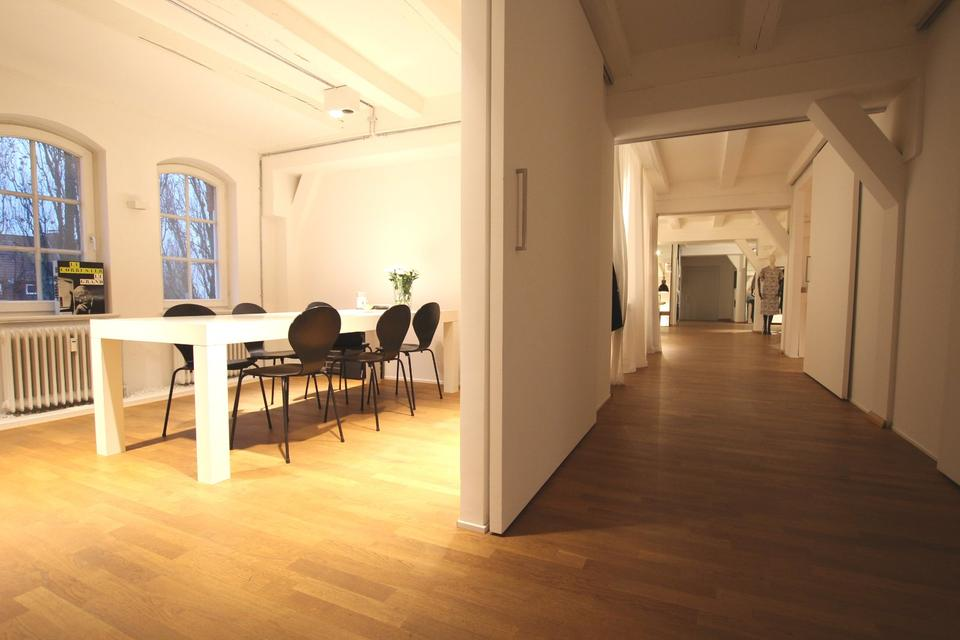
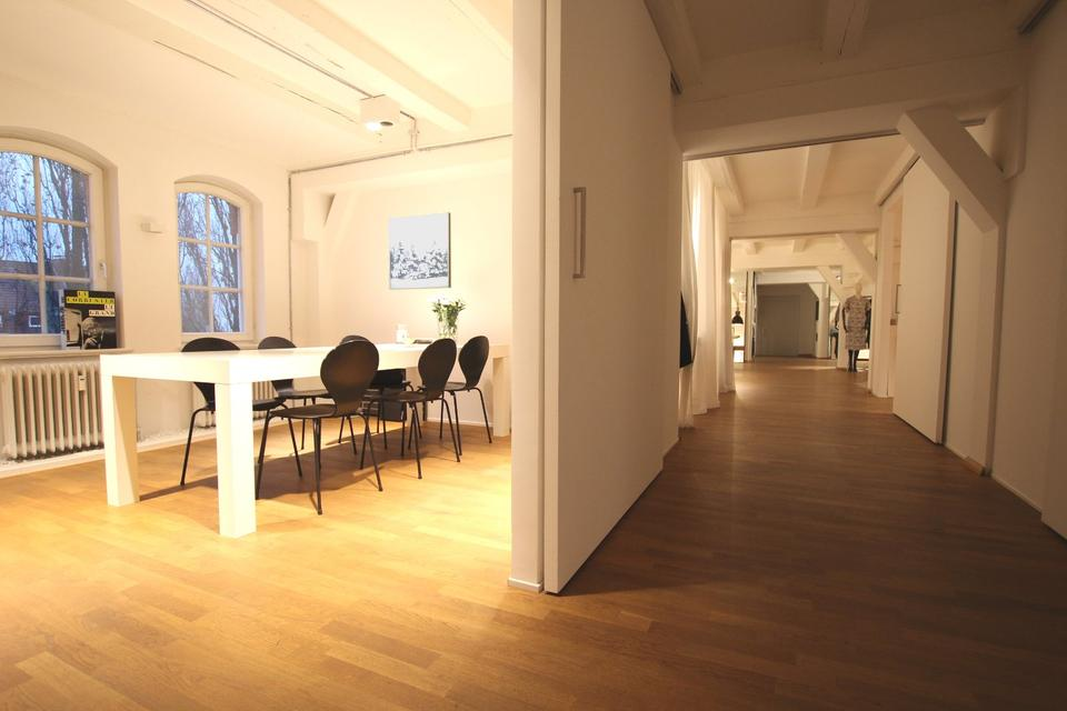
+ wall art [387,211,452,291]
